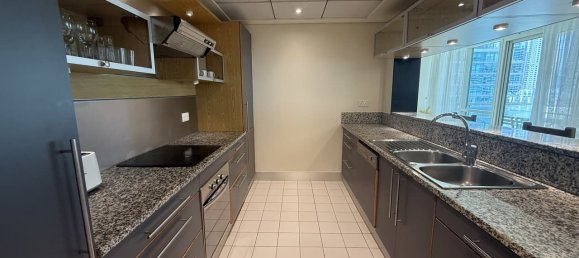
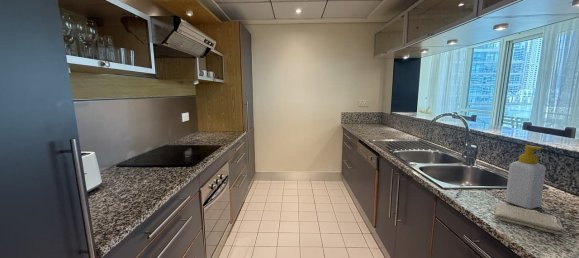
+ washcloth [494,203,565,236]
+ soap bottle [505,144,547,210]
